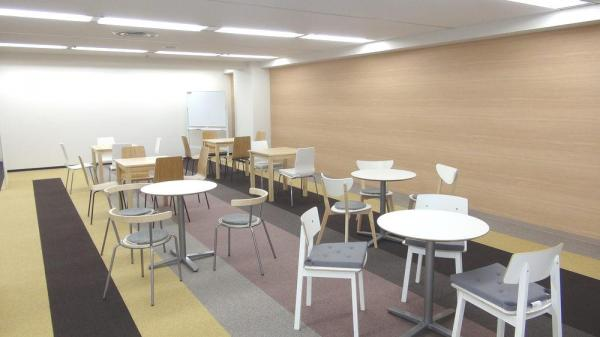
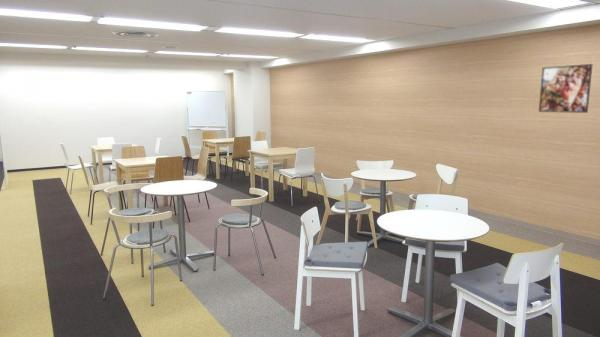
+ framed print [538,63,594,114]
